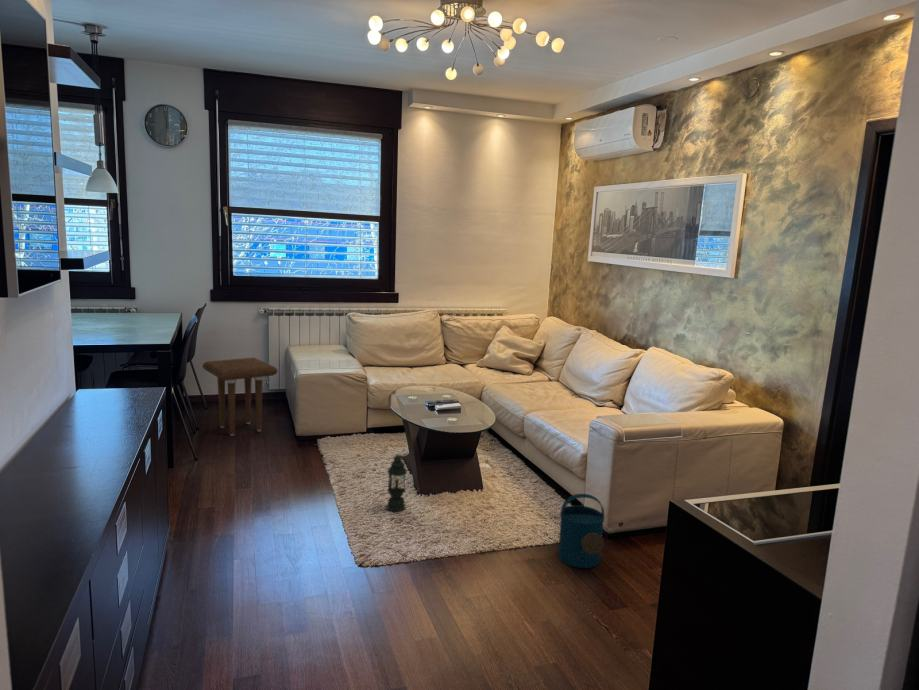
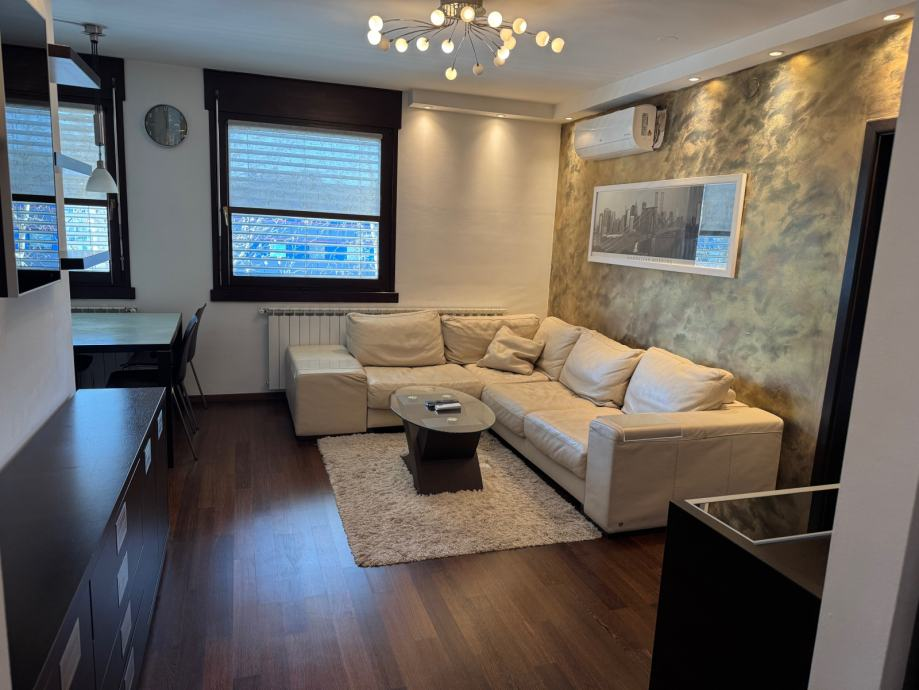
- side table [201,357,279,437]
- lantern [372,453,408,512]
- watering can [557,493,606,569]
